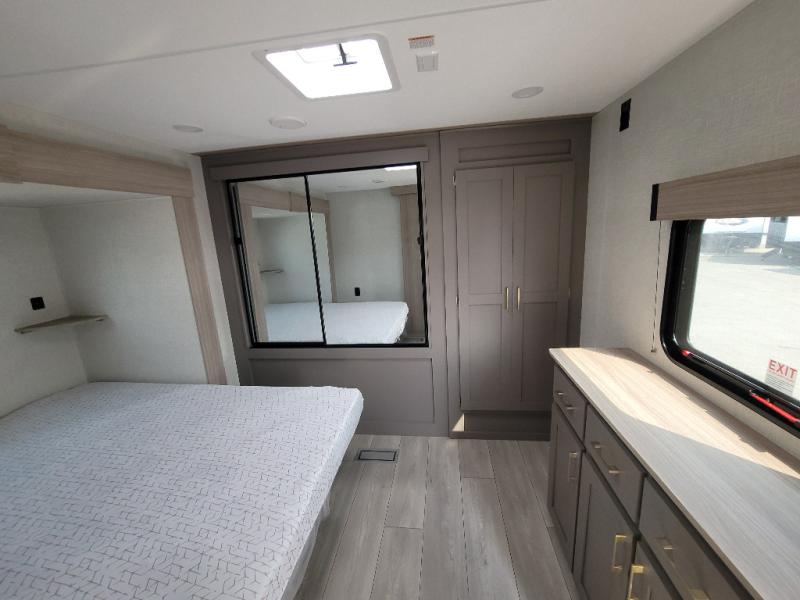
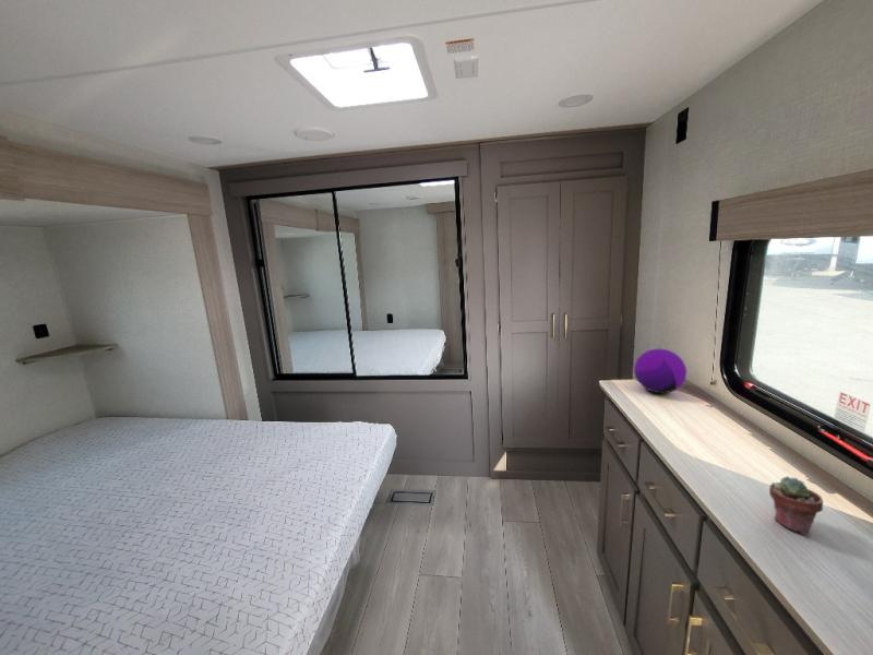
+ decorative orb [633,348,687,394]
+ potted succulent [768,475,824,535]
